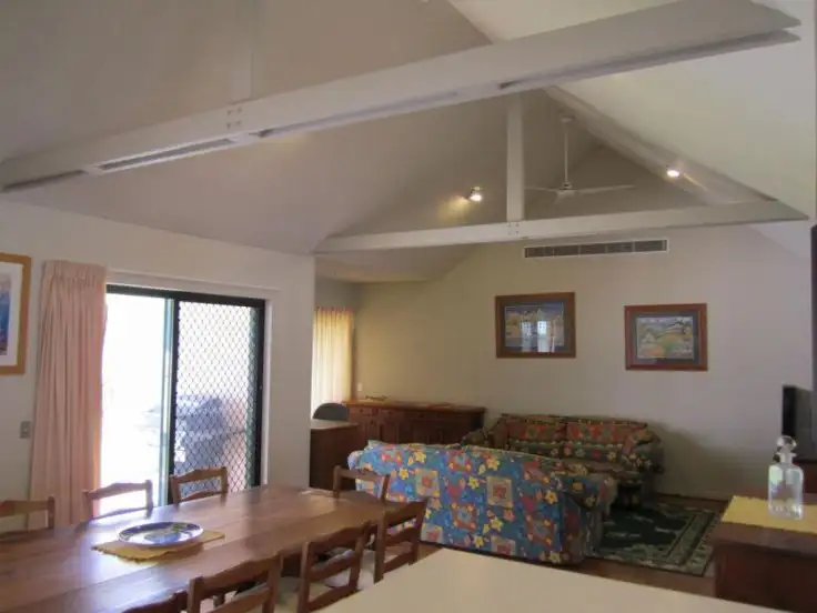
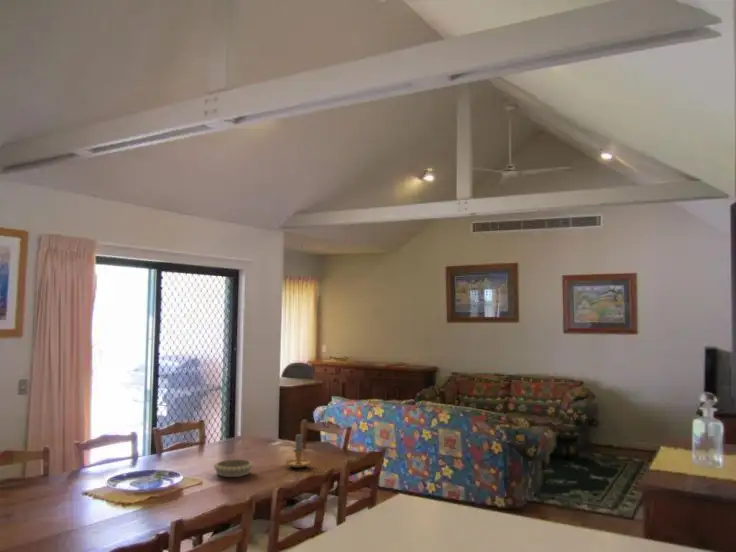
+ decorative bowl [213,459,254,478]
+ candle [285,433,312,469]
